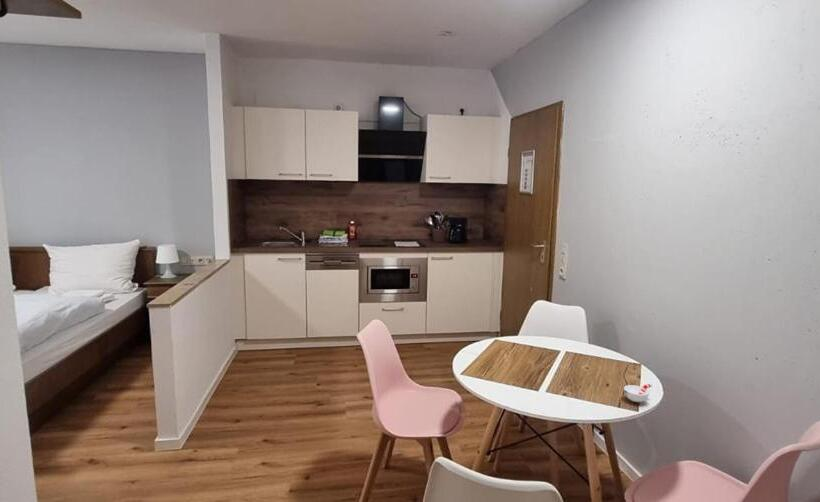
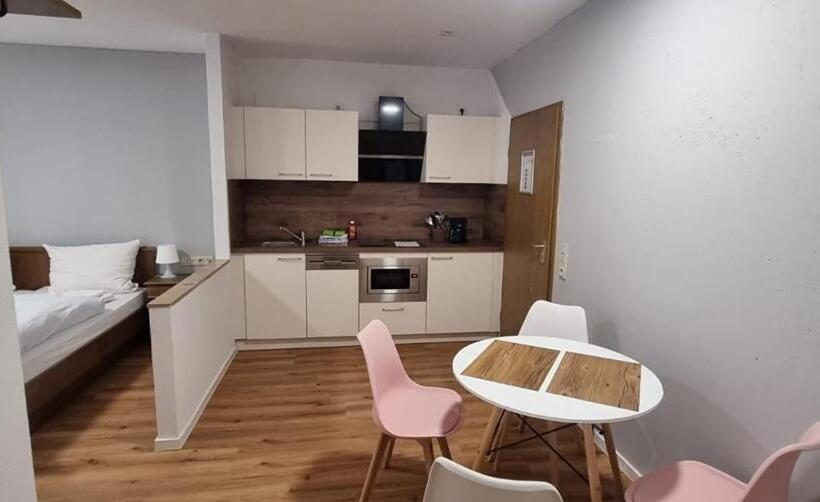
- cup [623,382,653,403]
